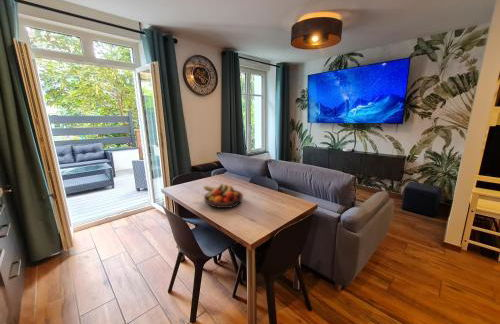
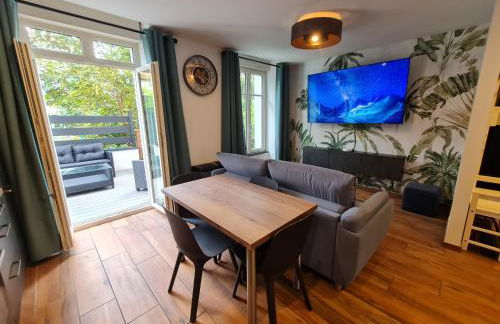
- fruit bowl [203,182,244,209]
